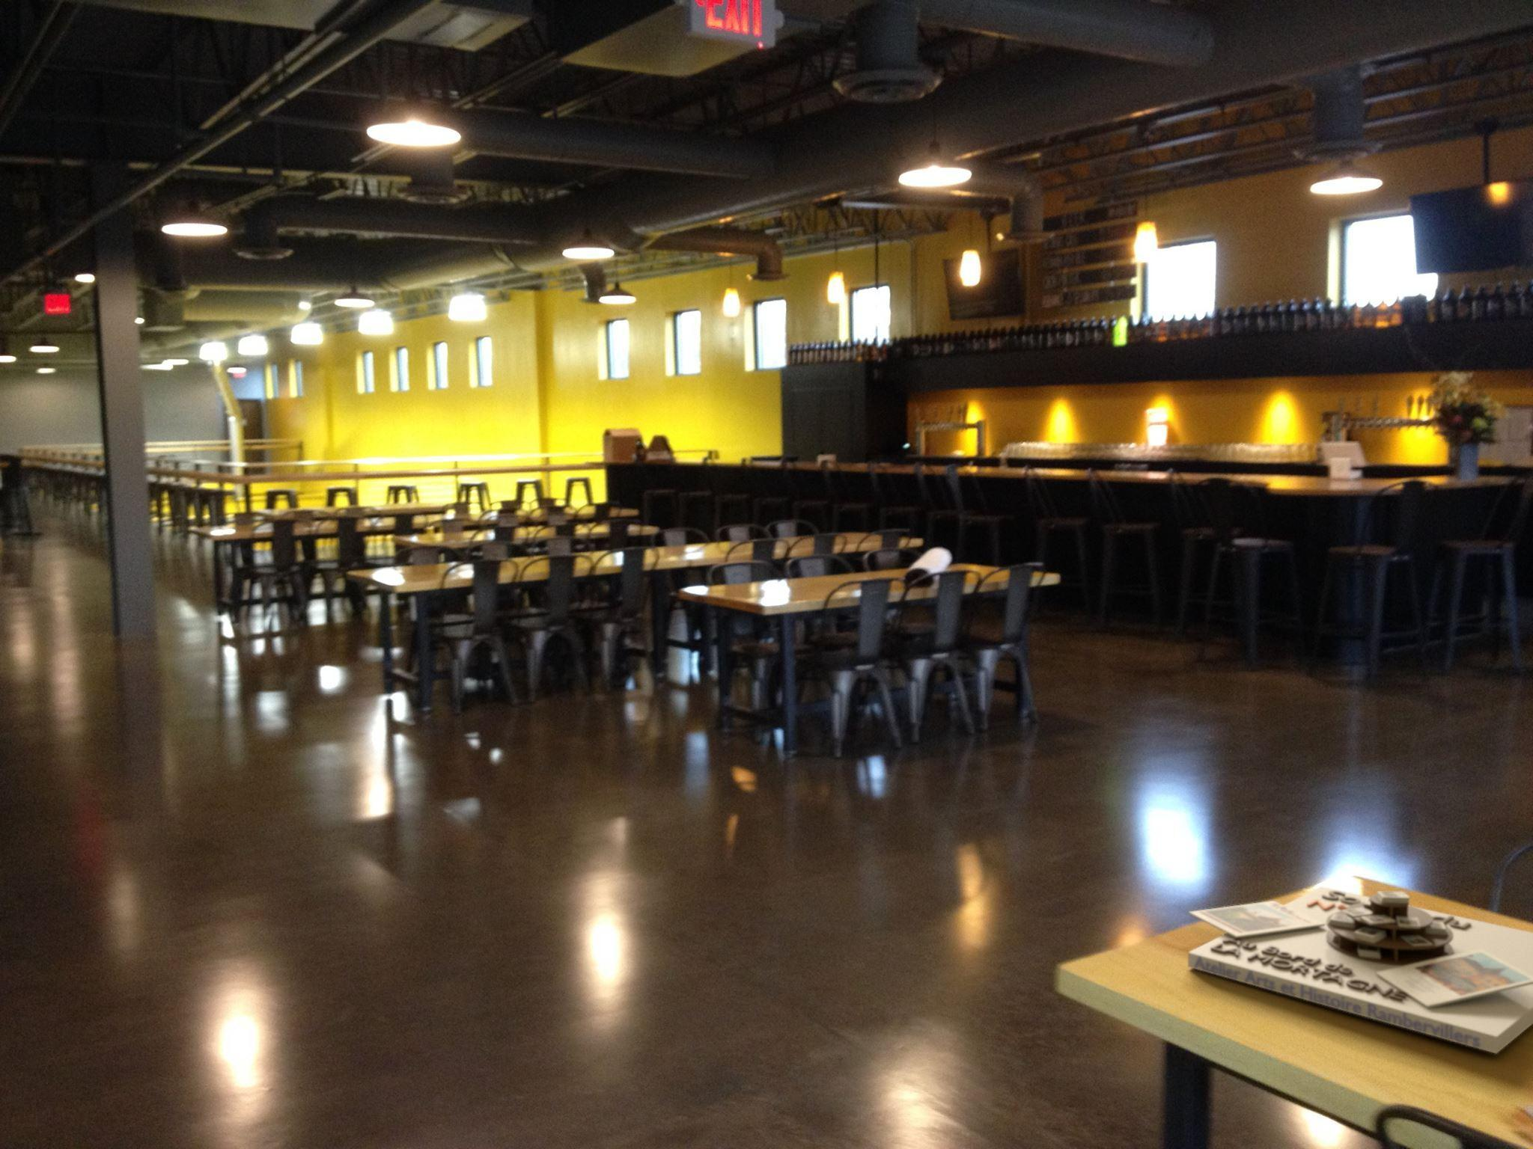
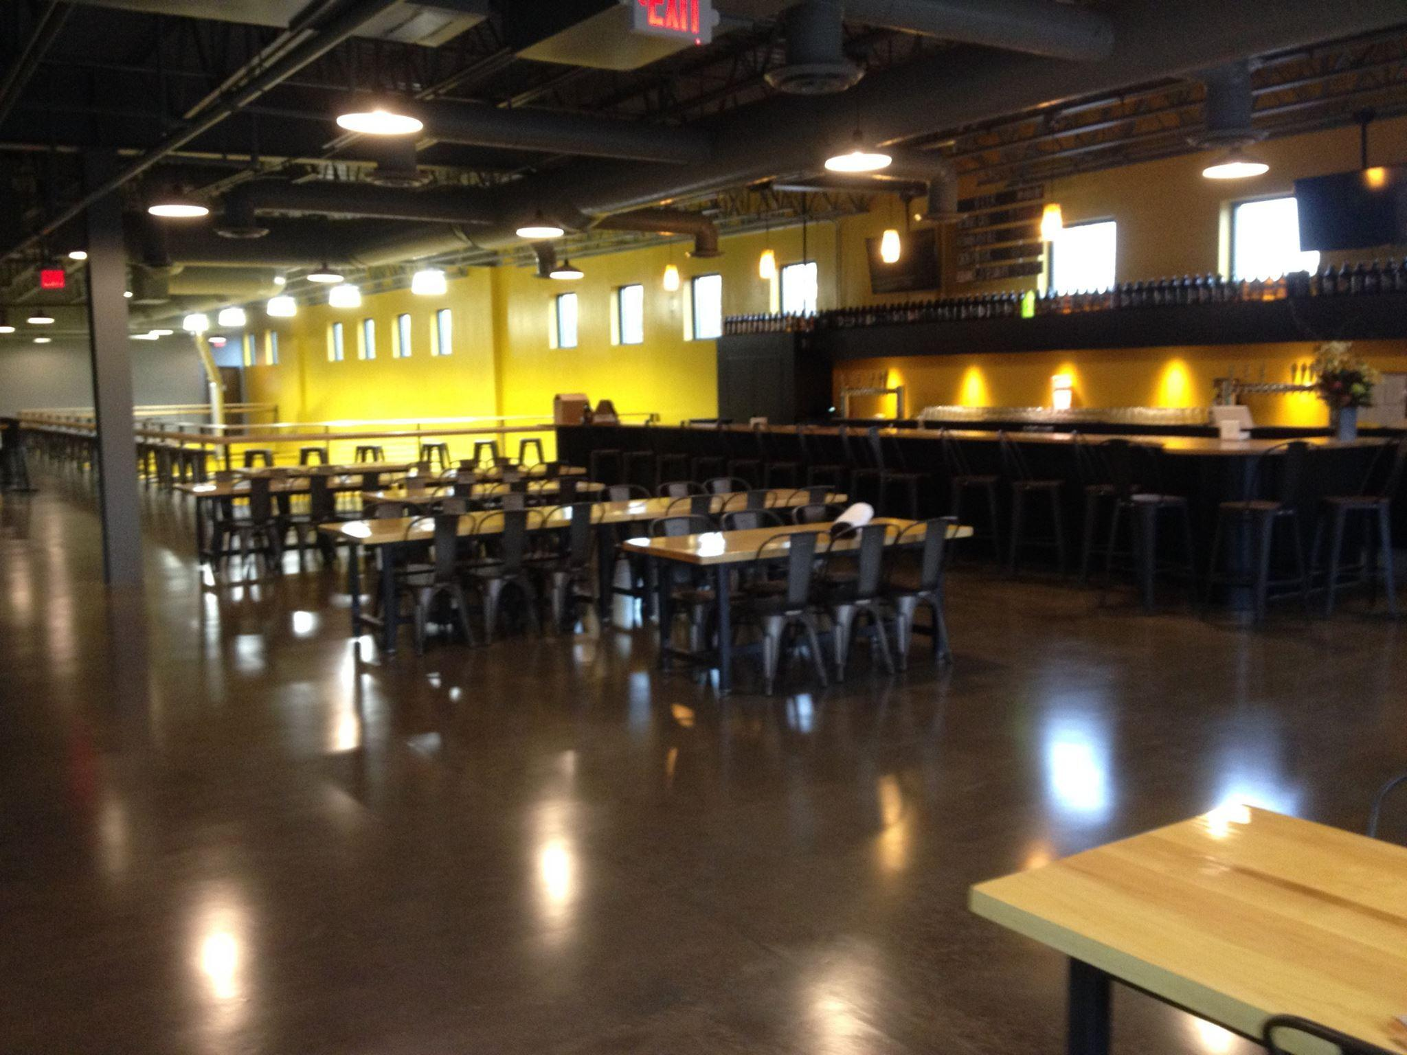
- board game [1188,886,1533,1055]
